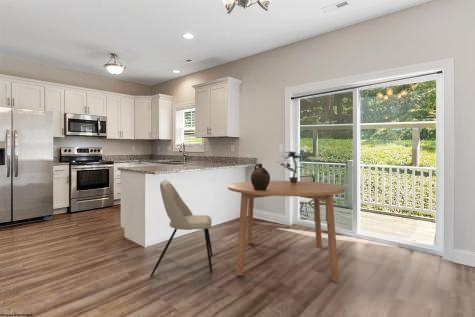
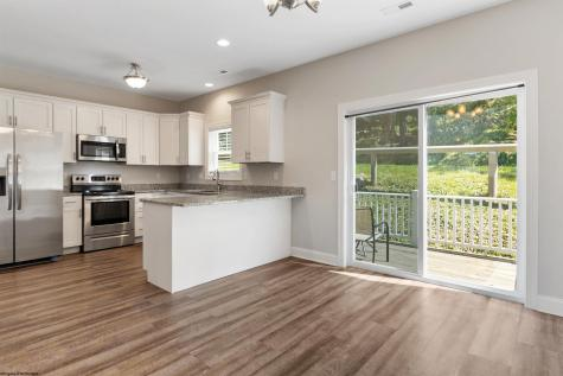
- potted plant [276,150,309,184]
- ceramic jug [250,163,271,190]
- dining chair [150,179,214,277]
- dining table [227,180,346,283]
